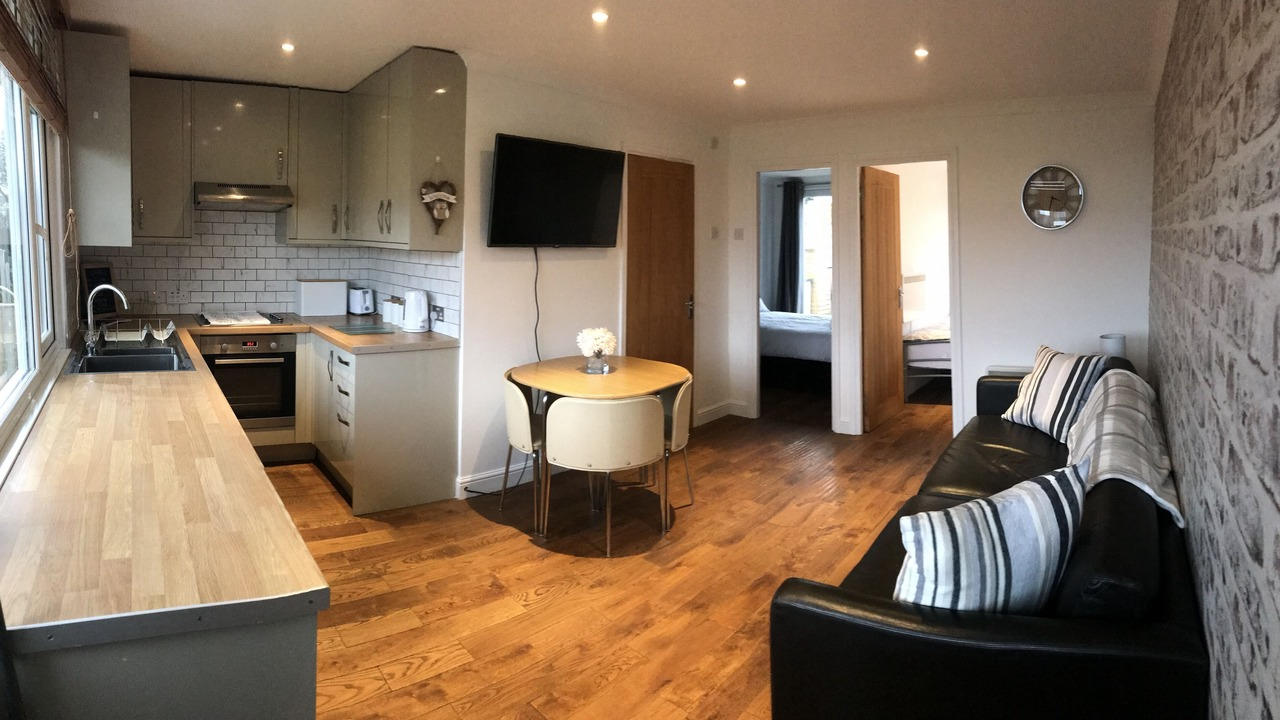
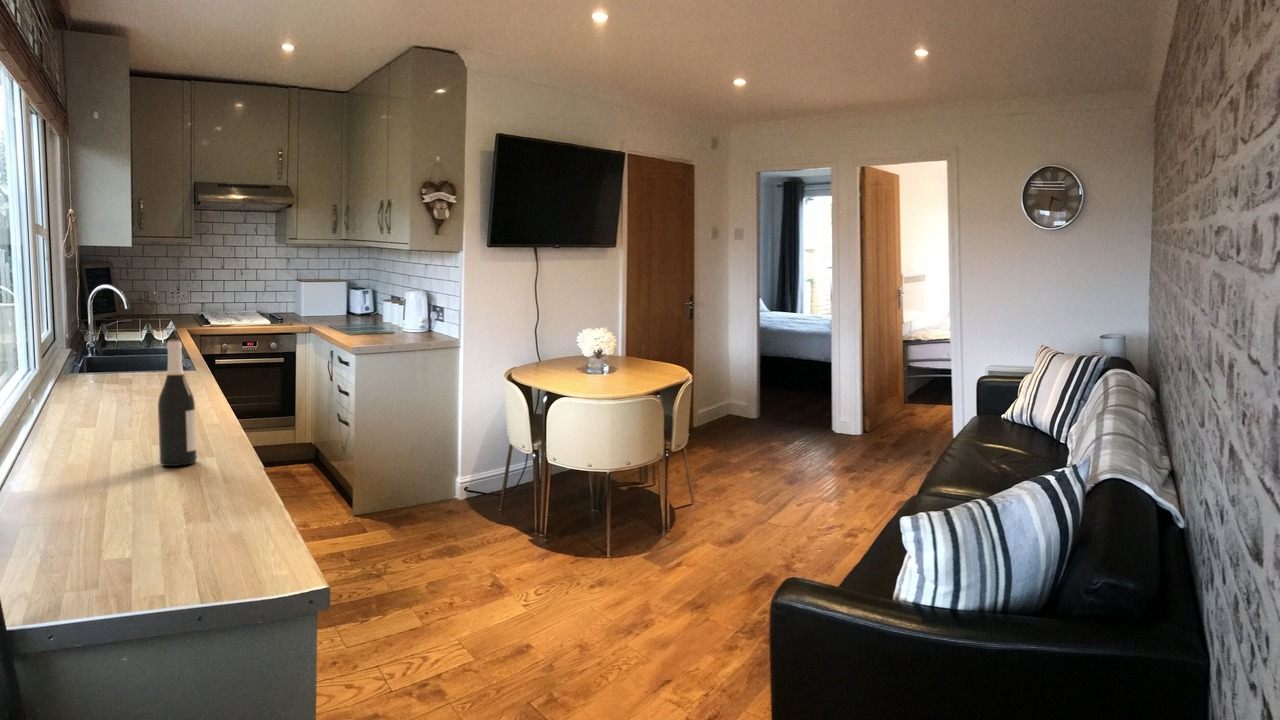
+ wine bottle [157,339,198,467]
